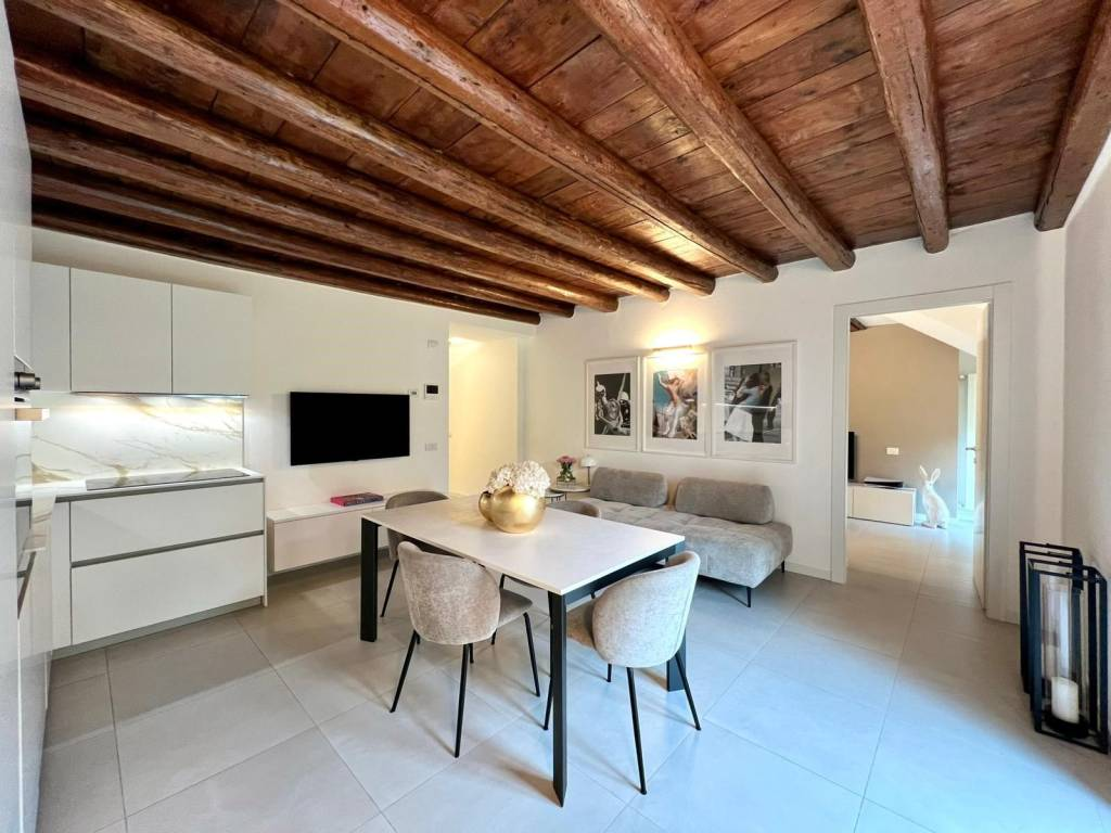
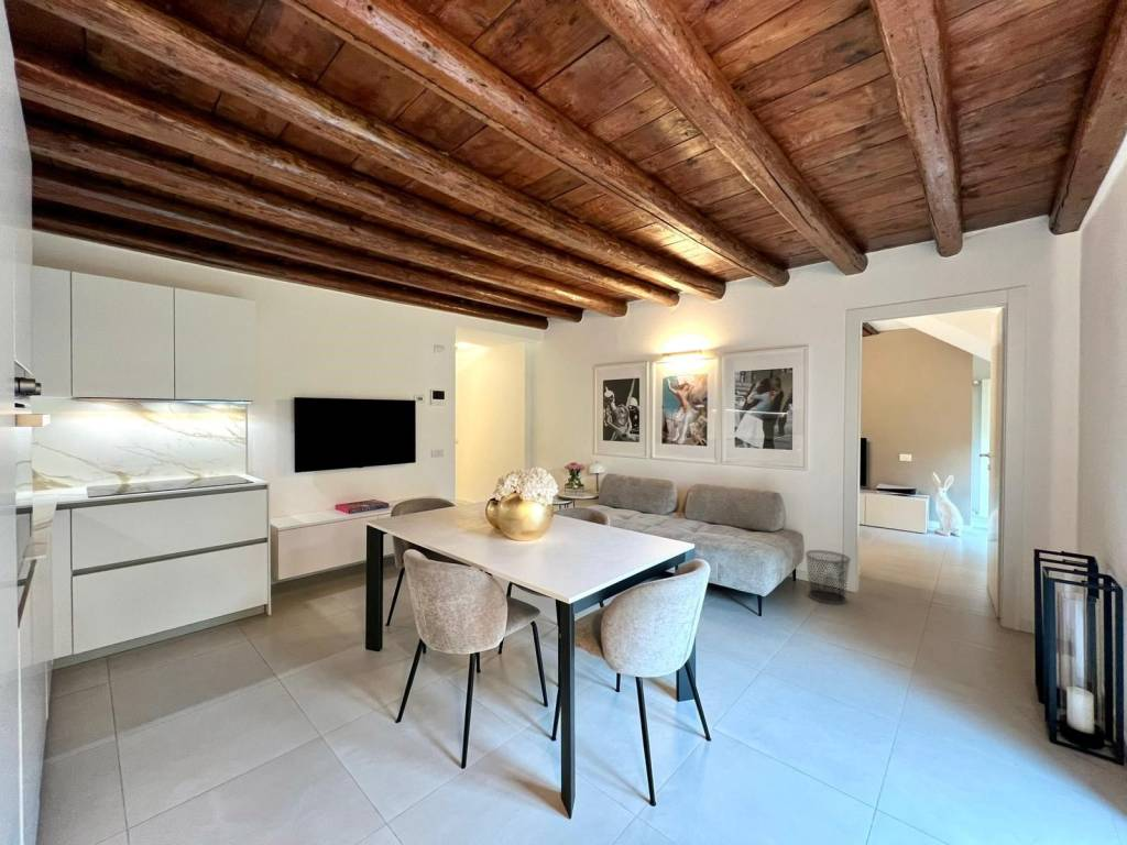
+ trash can [803,549,852,605]
